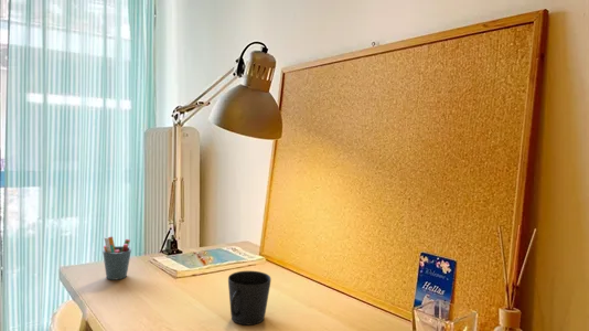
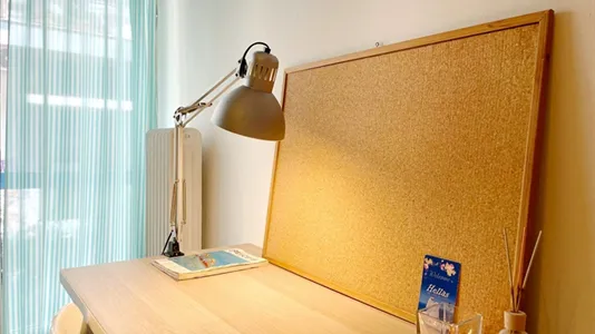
- cup [227,270,272,327]
- pen holder [101,235,132,281]
